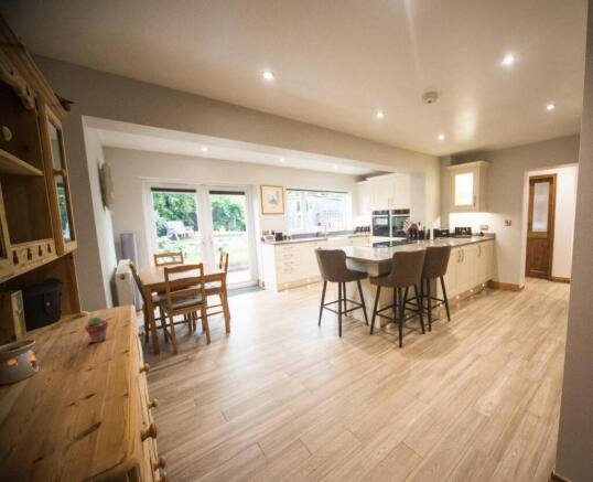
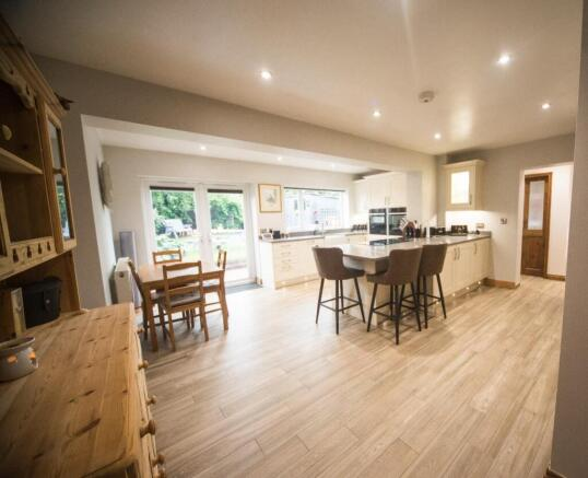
- potted succulent [84,315,109,344]
